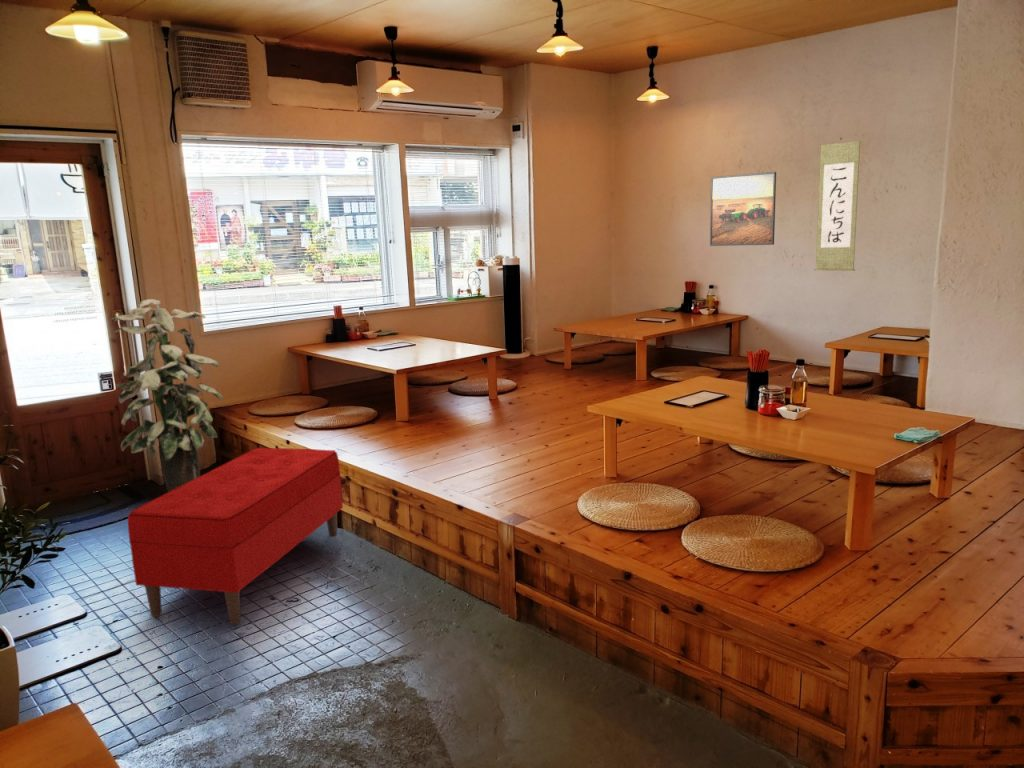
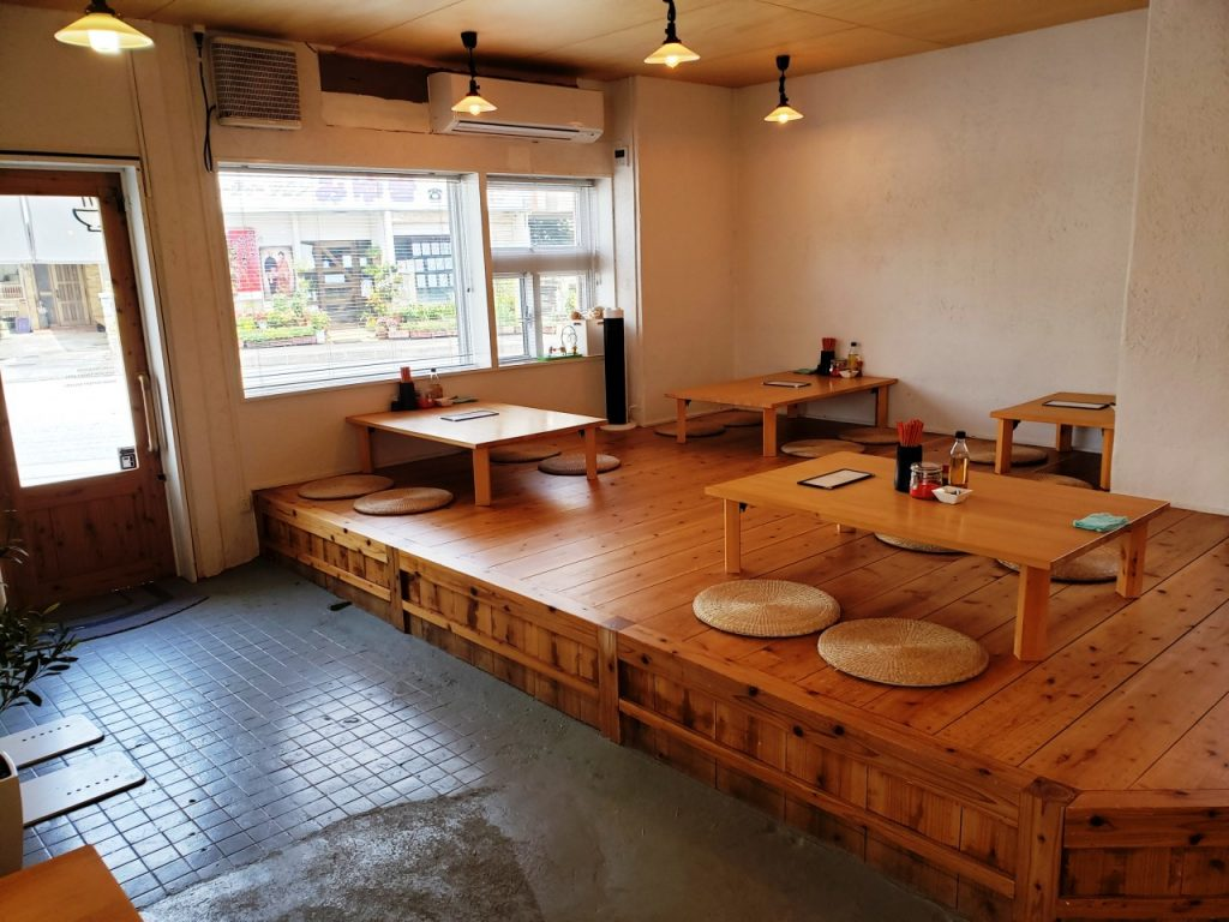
- bench [127,447,344,625]
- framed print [709,171,777,247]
- indoor plant [109,298,224,492]
- wall scroll [813,137,861,272]
